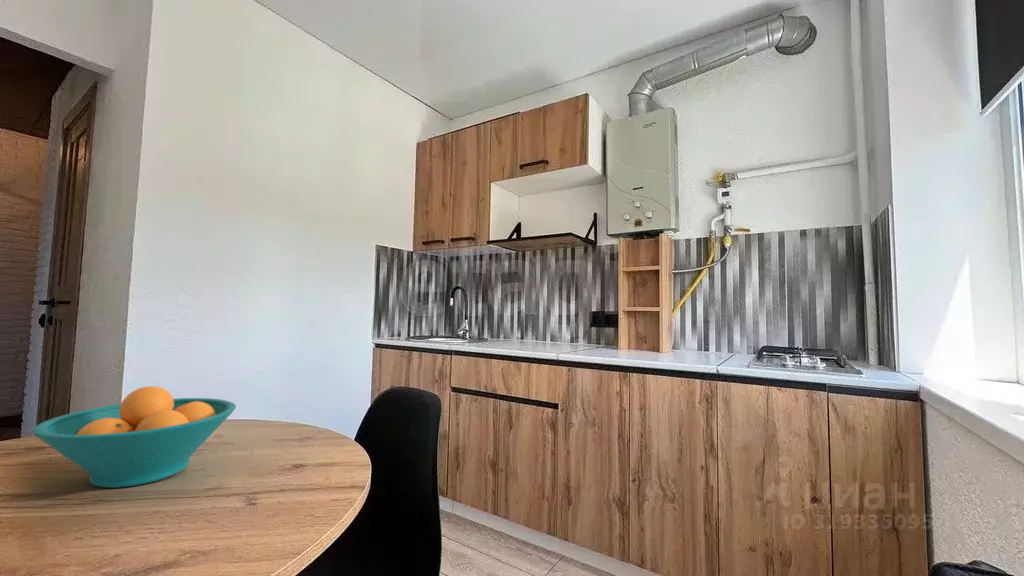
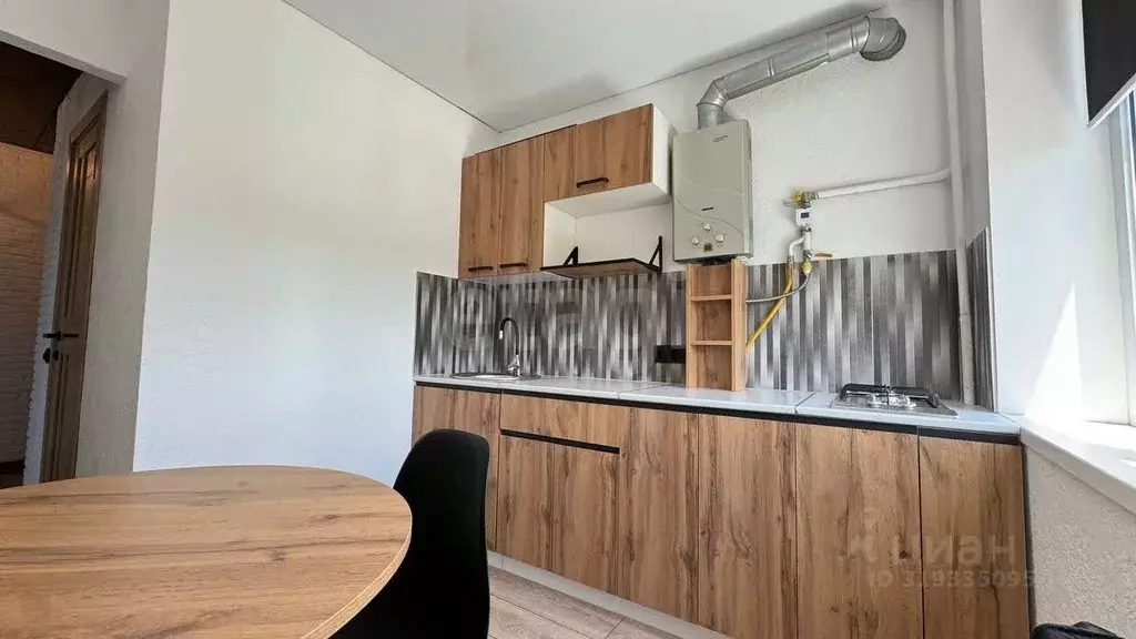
- fruit bowl [32,385,237,489]
